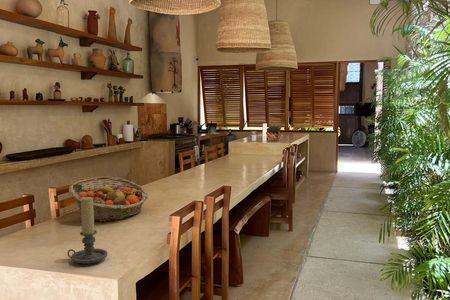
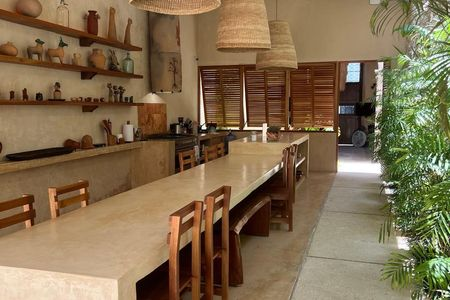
- candle holder [66,197,108,265]
- fruit basket [68,176,149,223]
